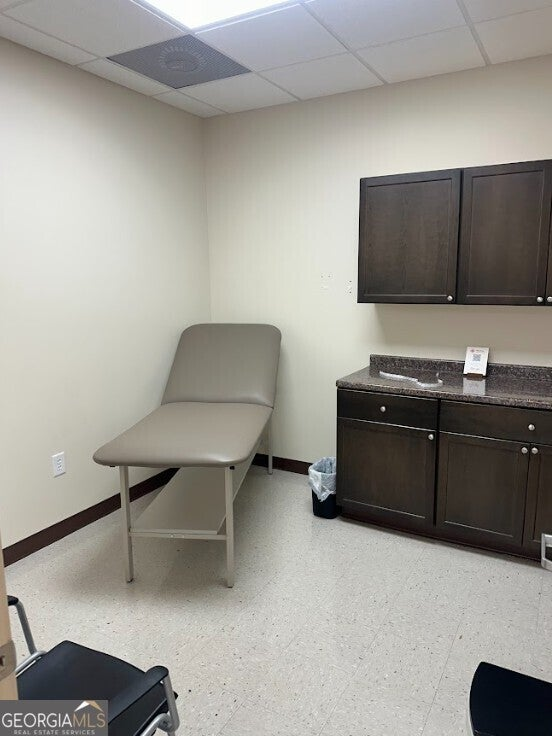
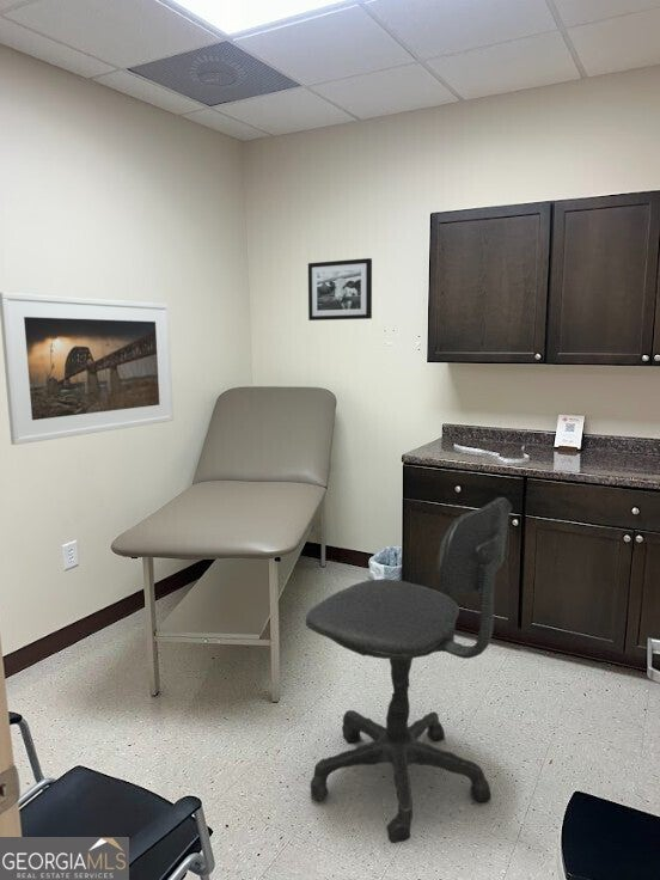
+ picture frame [307,257,373,322]
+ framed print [0,292,175,446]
+ office chair [305,496,513,844]
